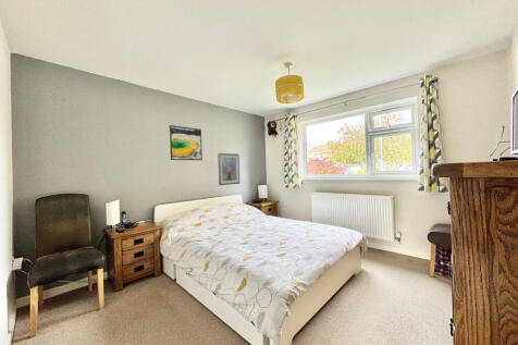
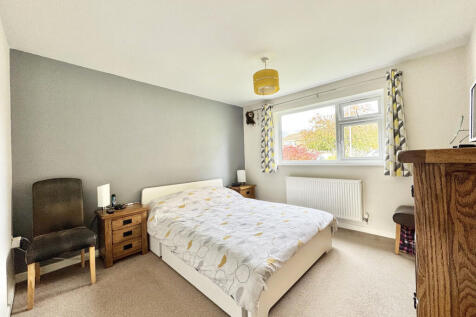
- picture frame [217,152,240,186]
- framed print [169,124,203,161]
